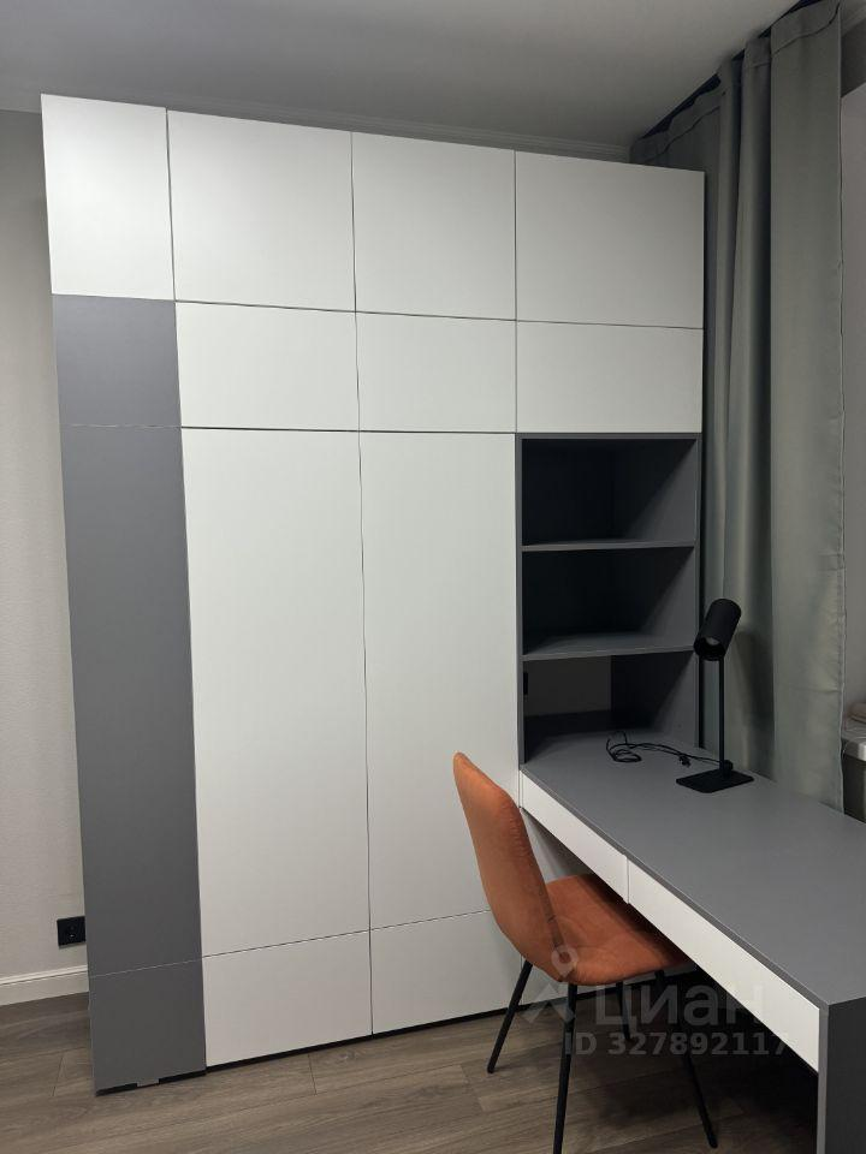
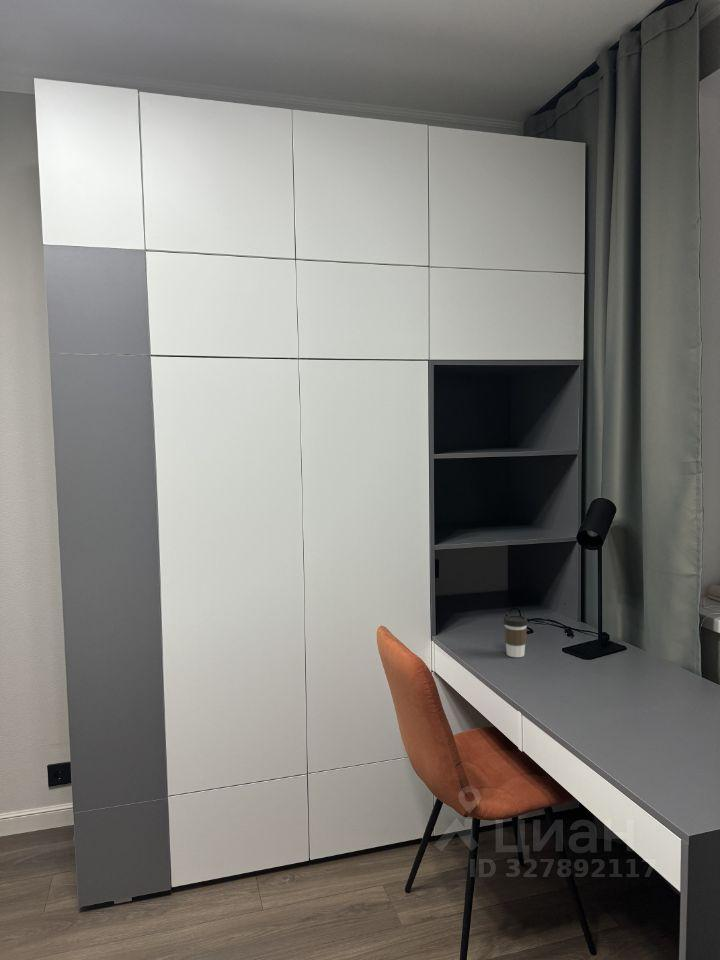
+ coffee cup [503,614,528,658]
